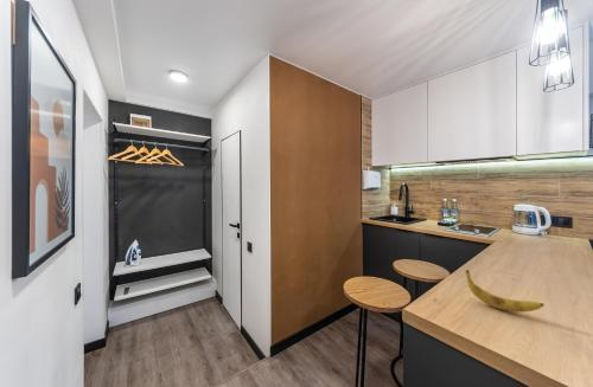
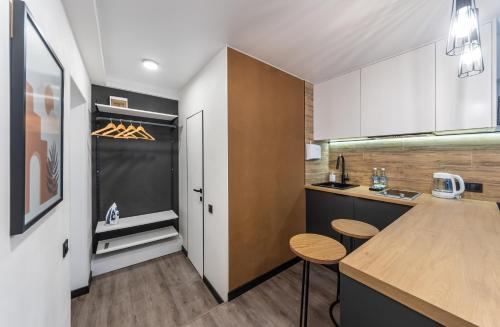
- banana [465,269,546,314]
